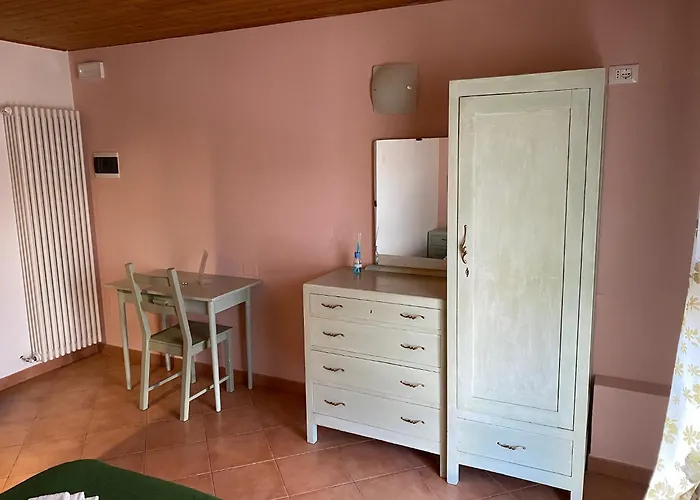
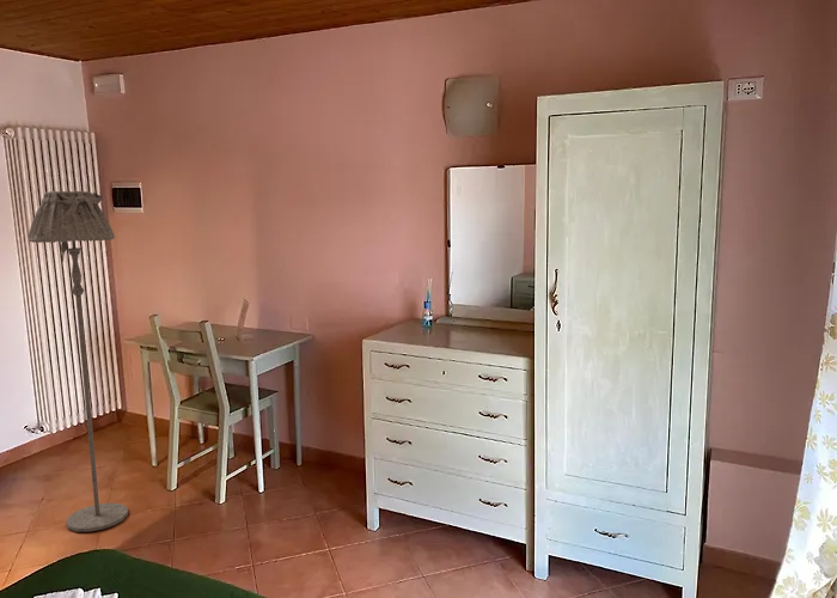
+ floor lamp [28,190,129,533]
